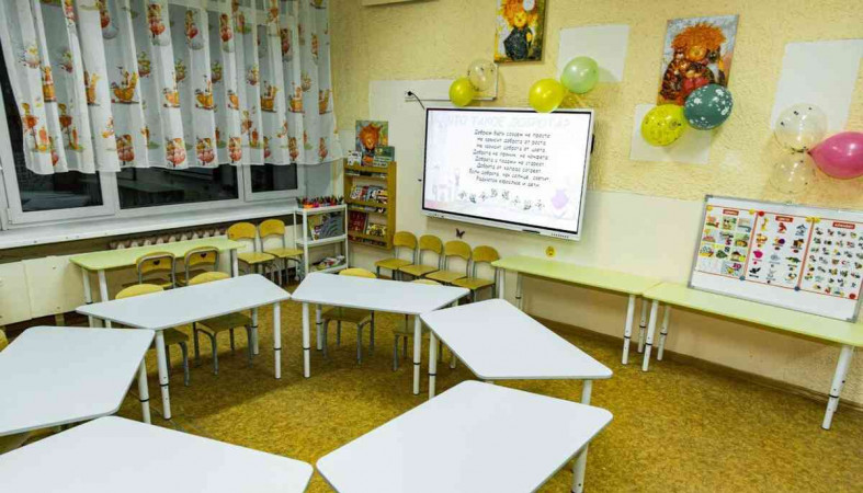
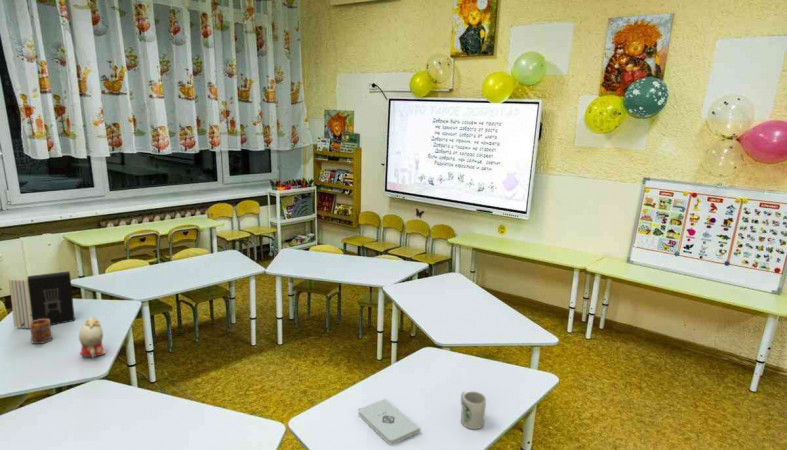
+ notepad [357,398,421,446]
+ book [8,270,76,329]
+ mug [460,390,487,430]
+ stuffed toy [78,317,107,360]
+ mug [28,319,53,345]
